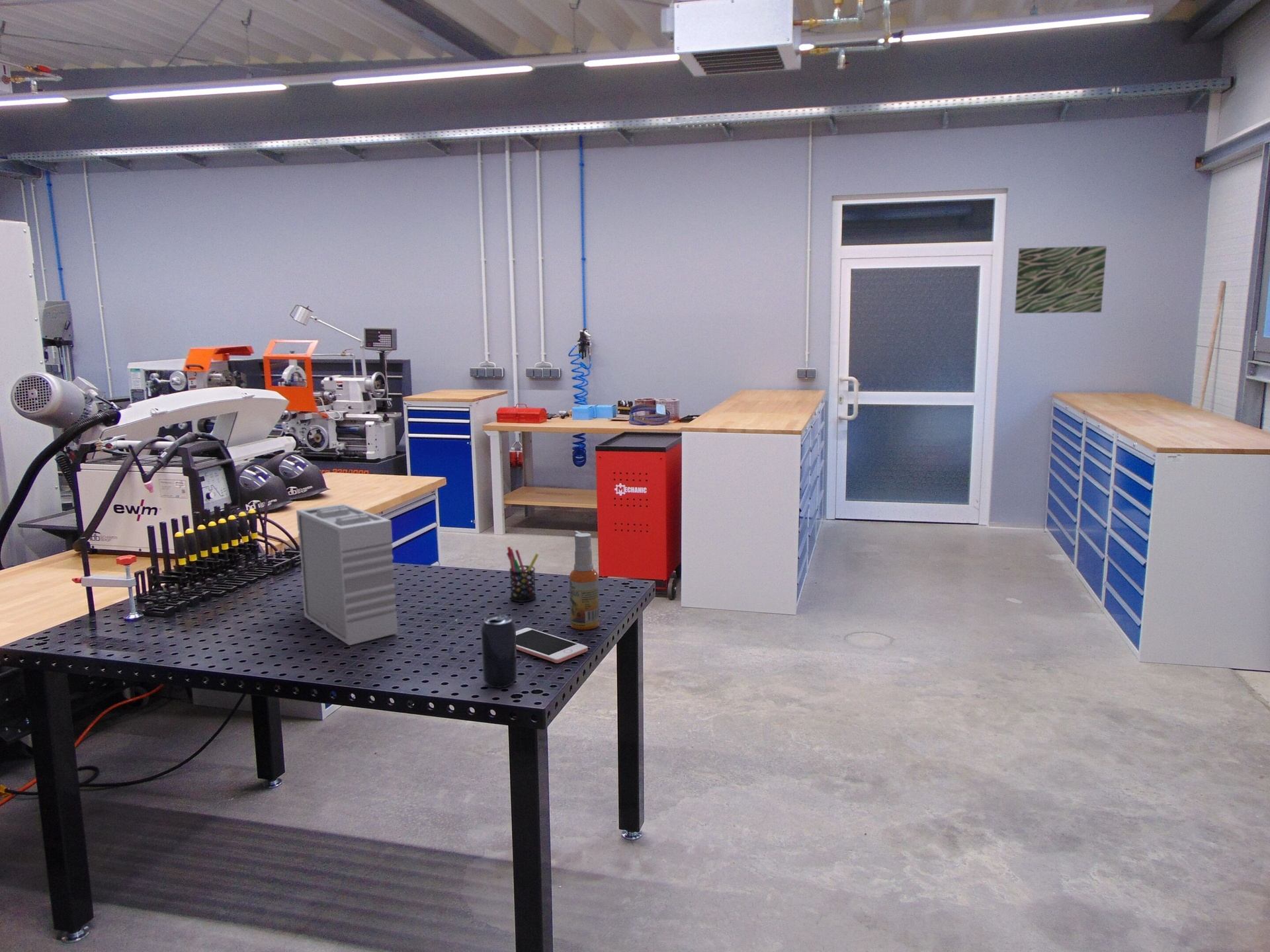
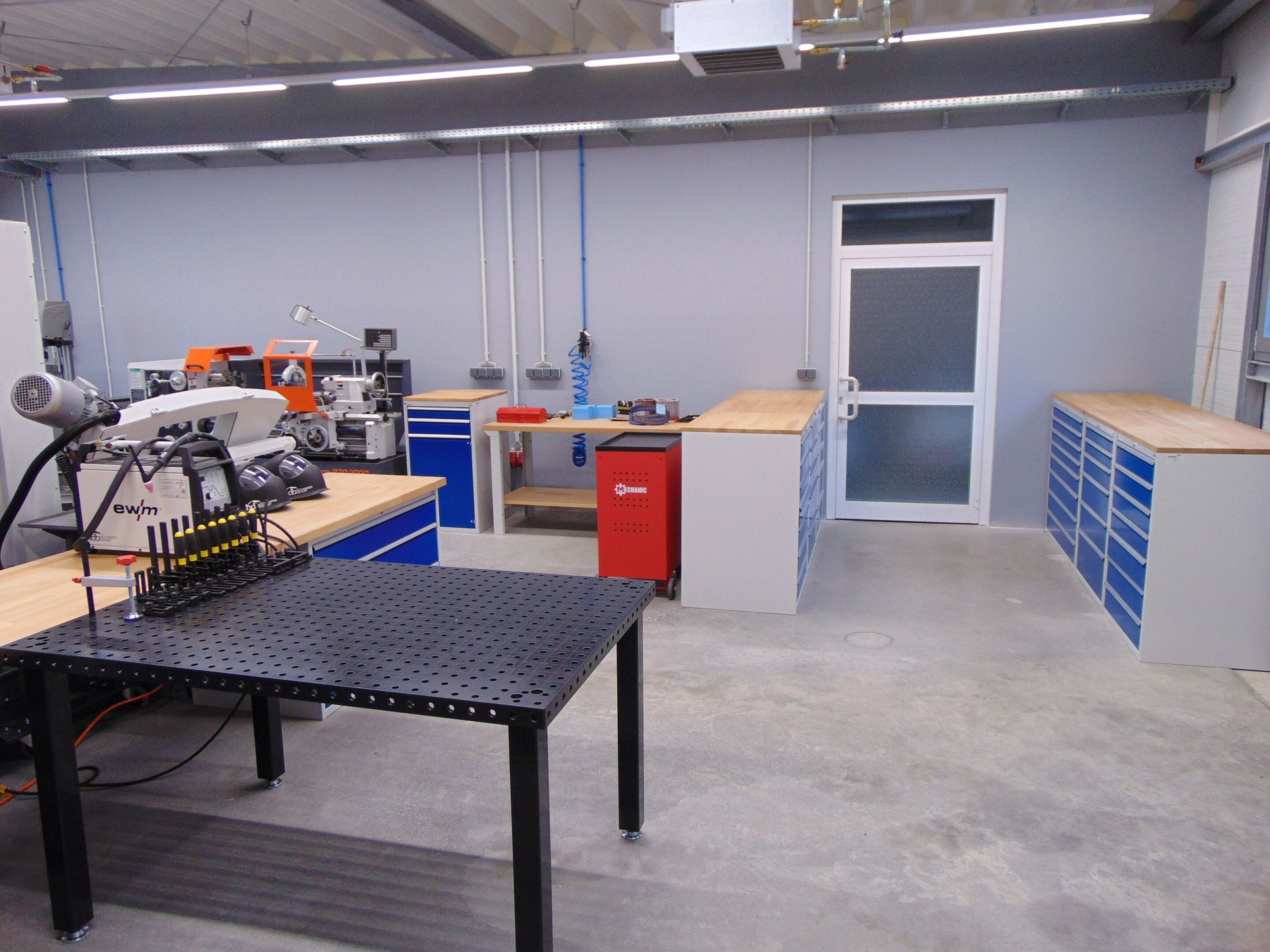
- beverage can [480,614,518,689]
- spray bottle [569,530,600,630]
- tool organizer [296,503,398,646]
- cell phone [516,627,589,664]
- wall art [1014,245,1107,314]
- pen holder [506,546,540,603]
